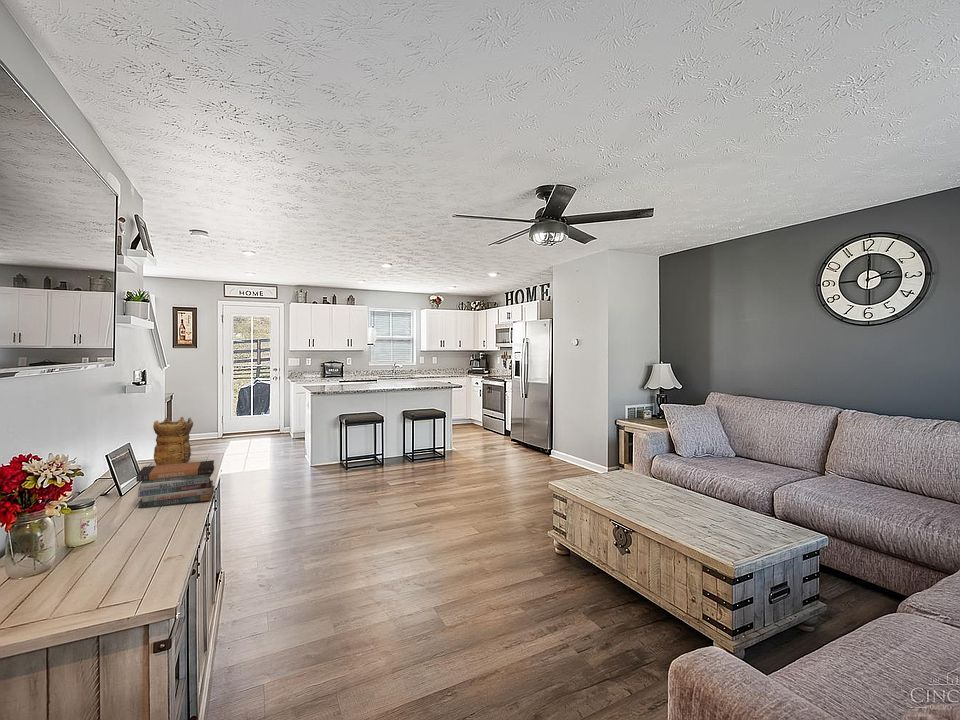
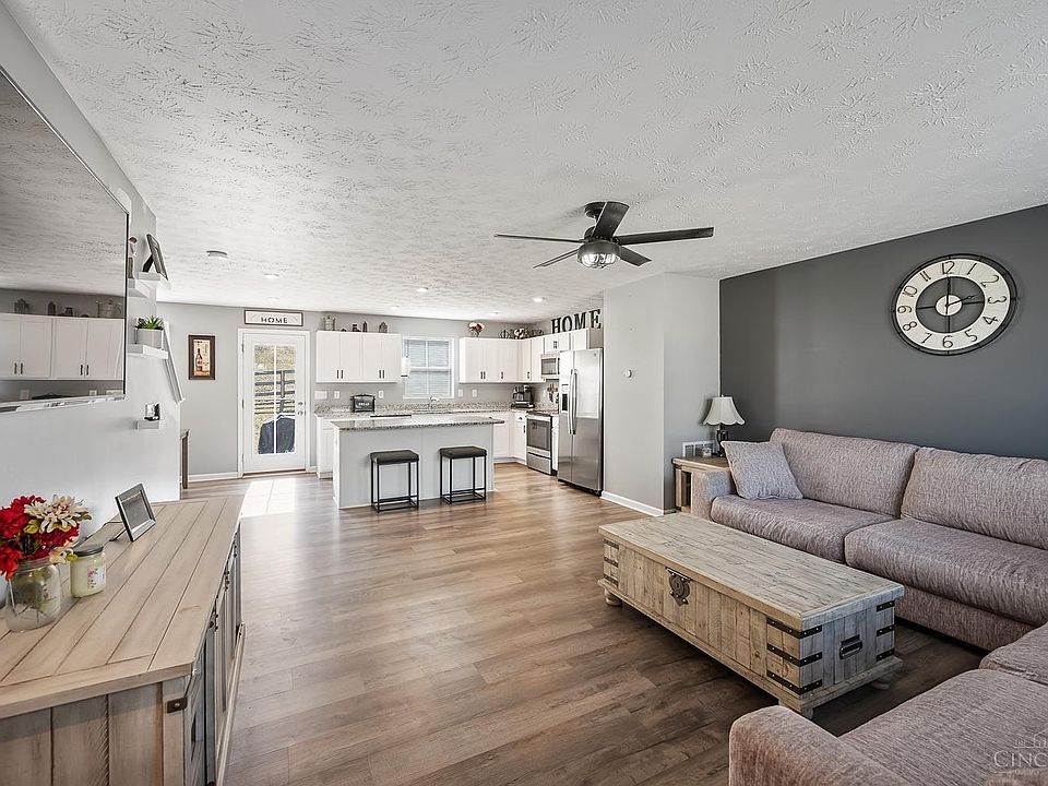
- vase [152,416,194,466]
- book stack [135,459,215,509]
